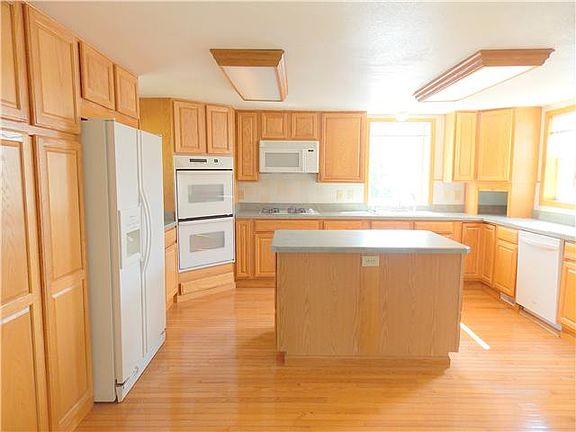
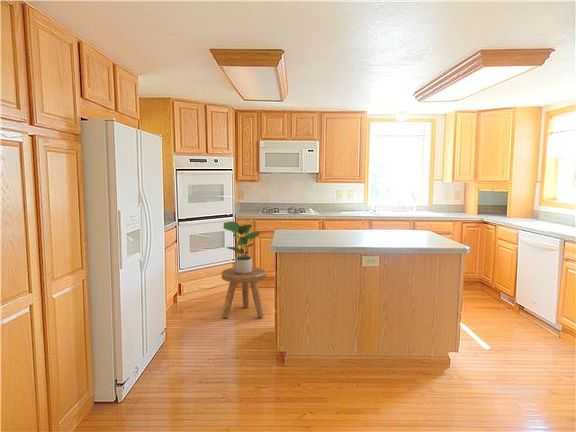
+ stool [220,266,267,319]
+ potted plant [222,220,261,274]
